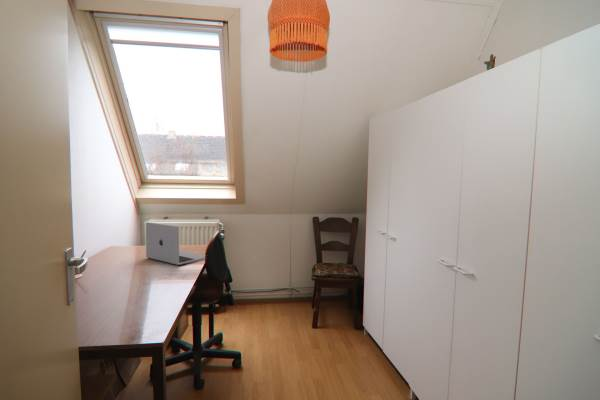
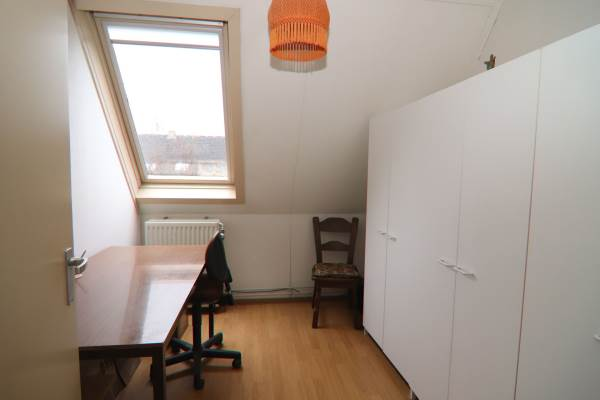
- laptop [145,221,206,266]
